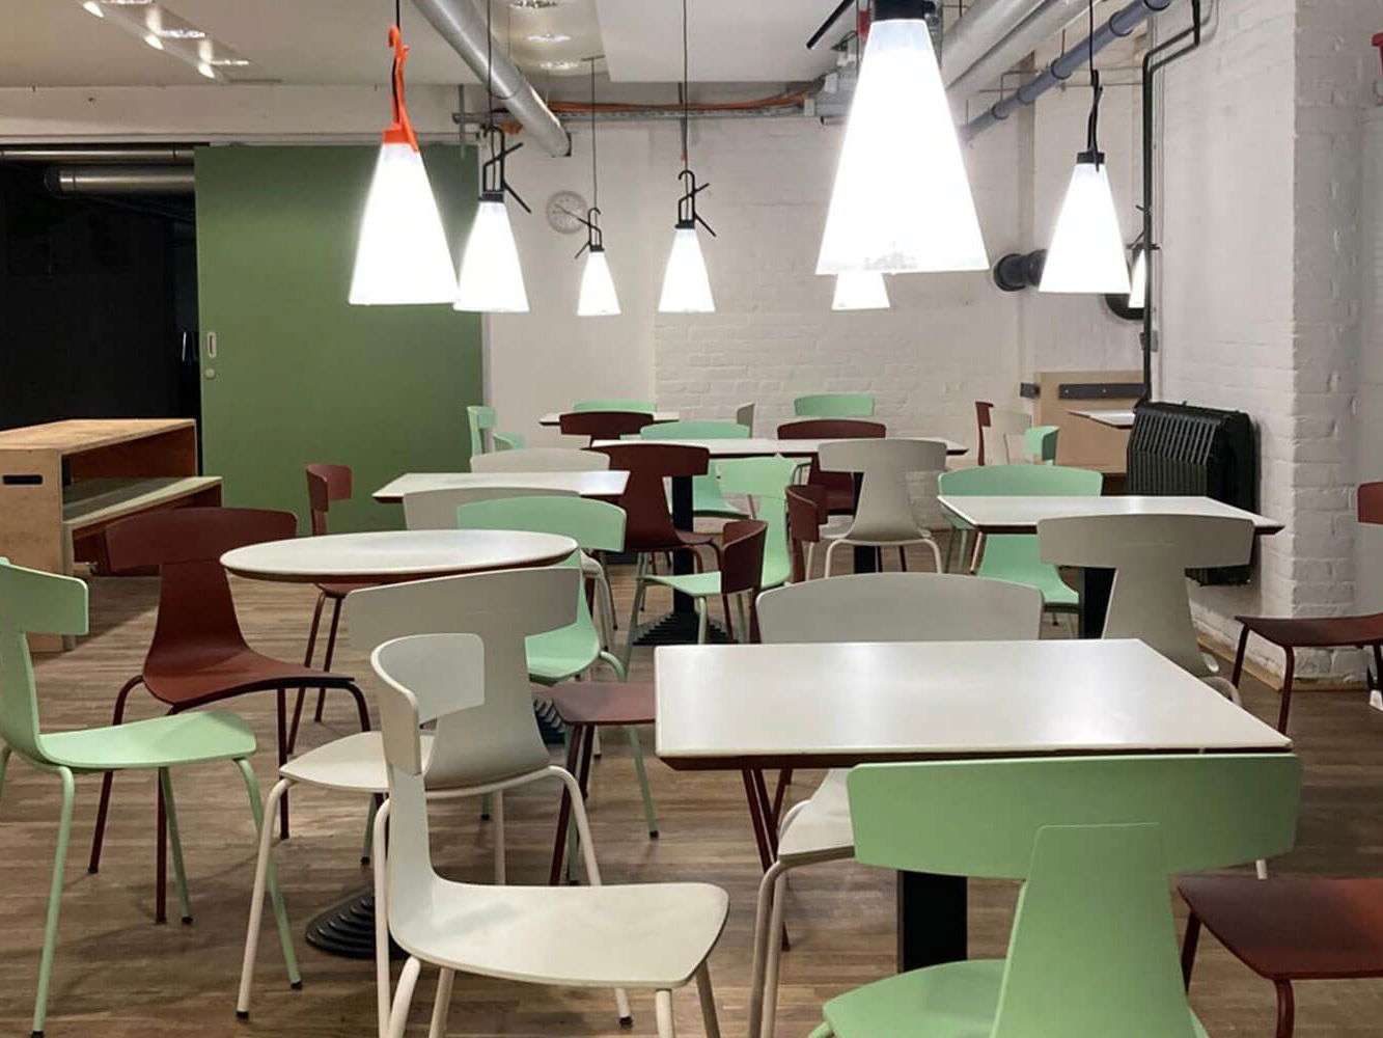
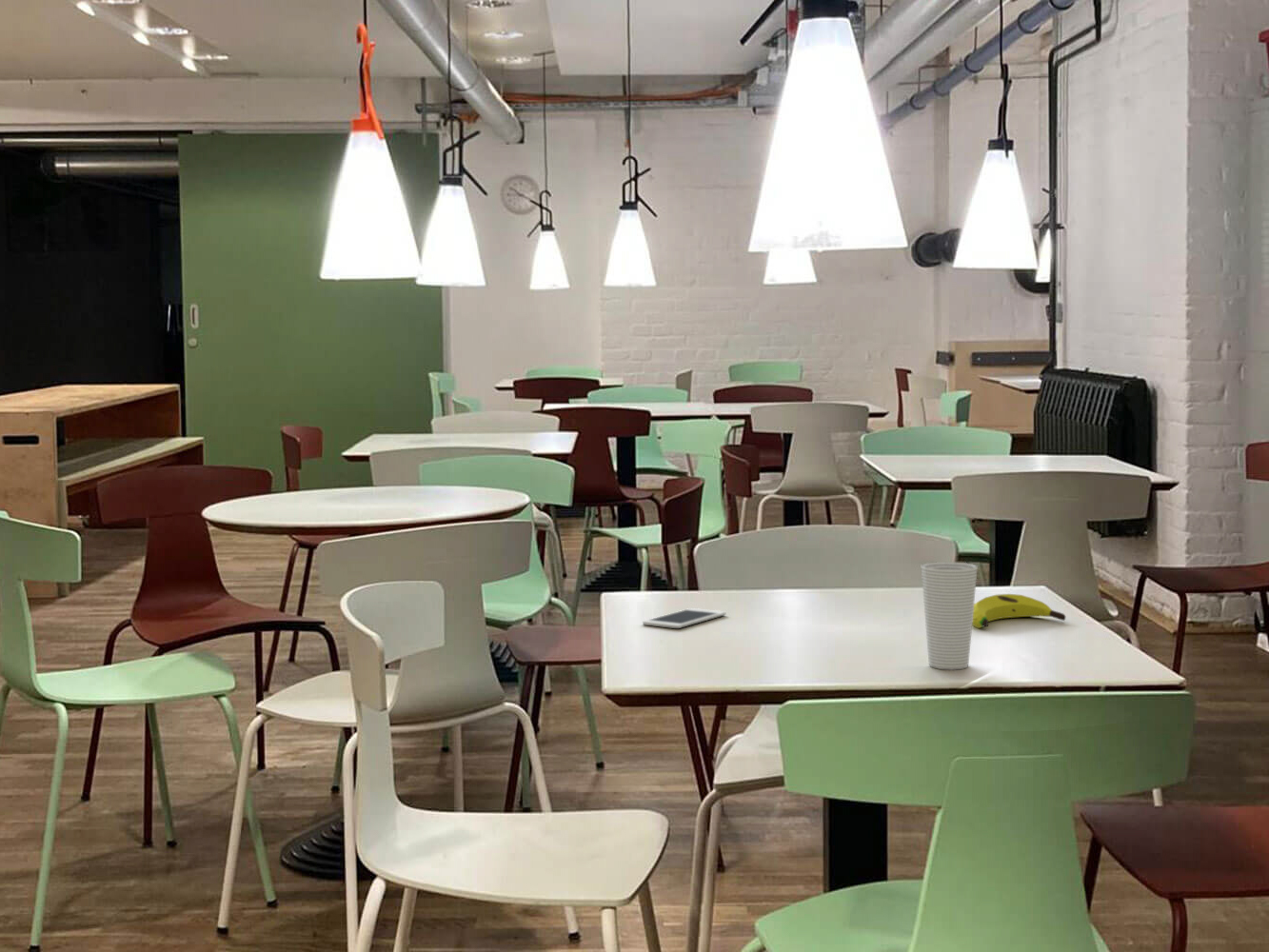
+ cup [921,561,979,671]
+ banana [972,593,1066,629]
+ cell phone [642,607,727,629]
